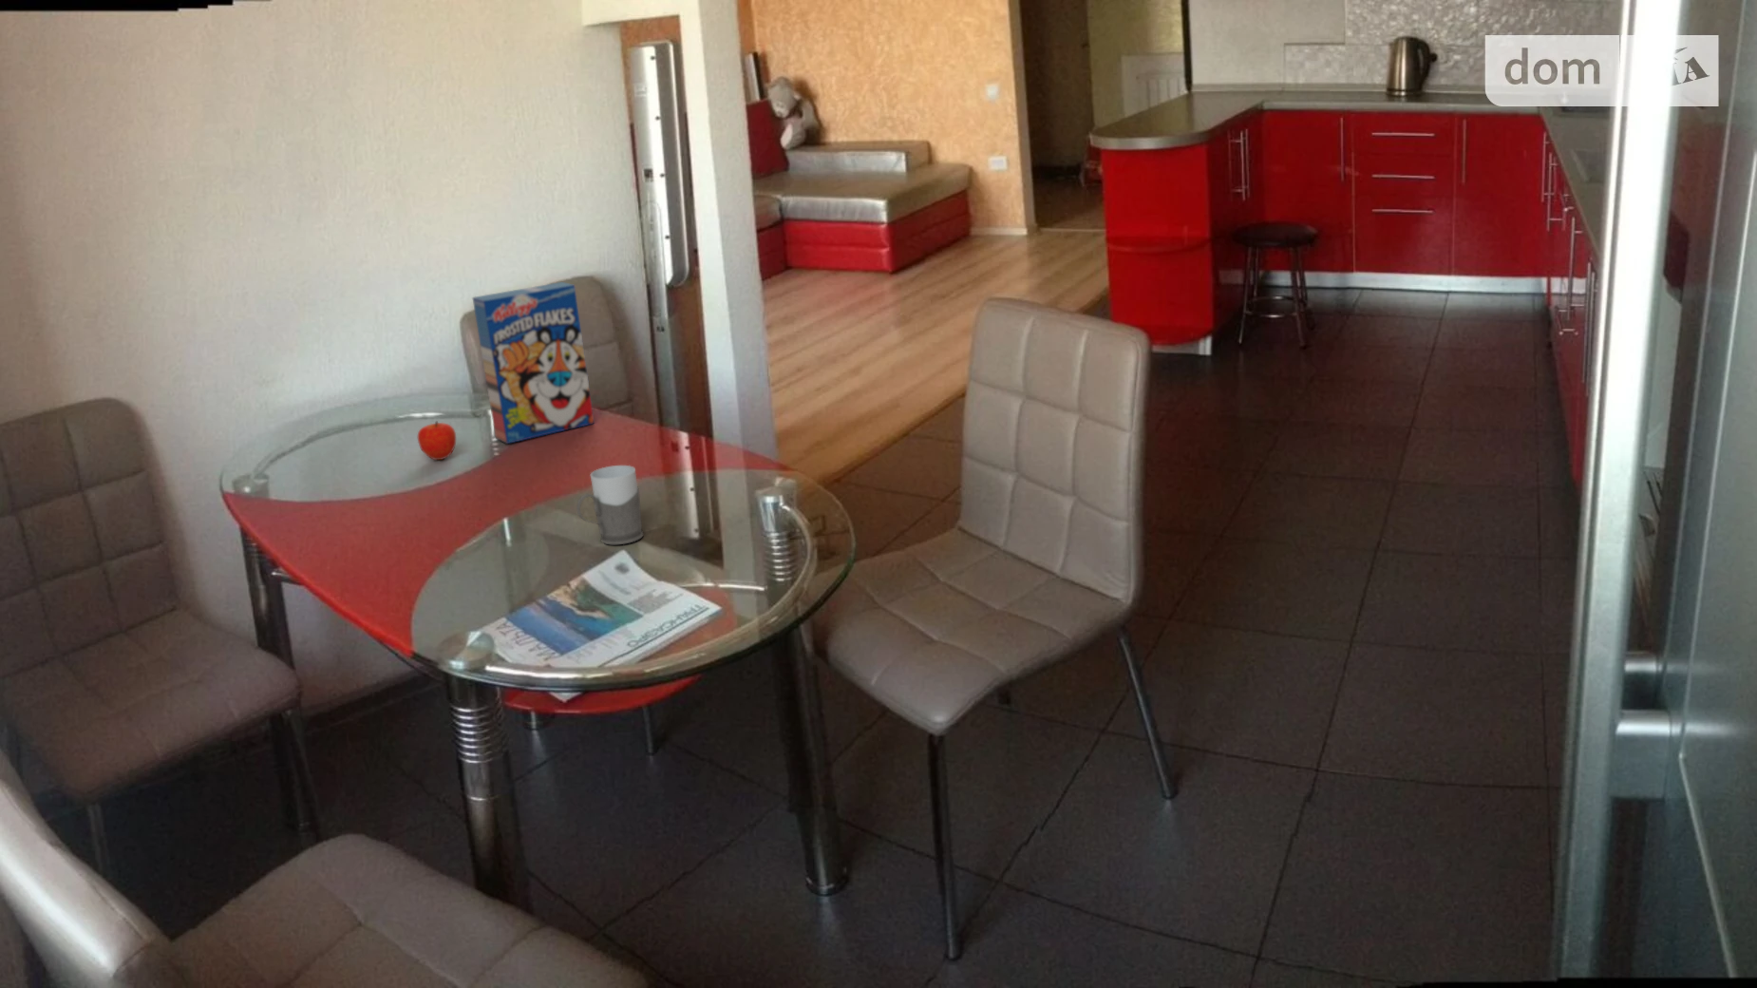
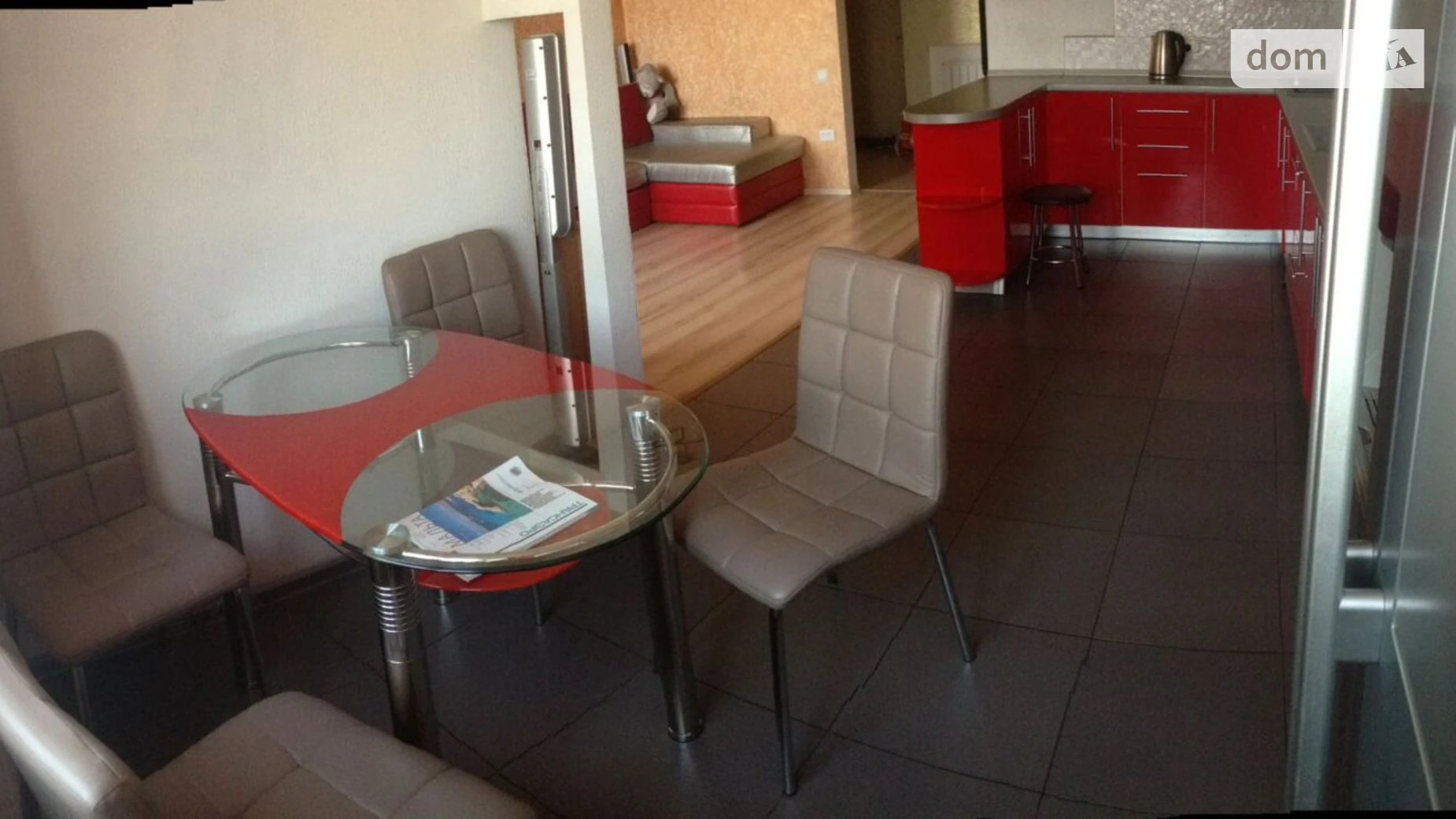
- mug [576,464,644,545]
- cereal box [471,281,595,445]
- fruit [418,420,457,461]
